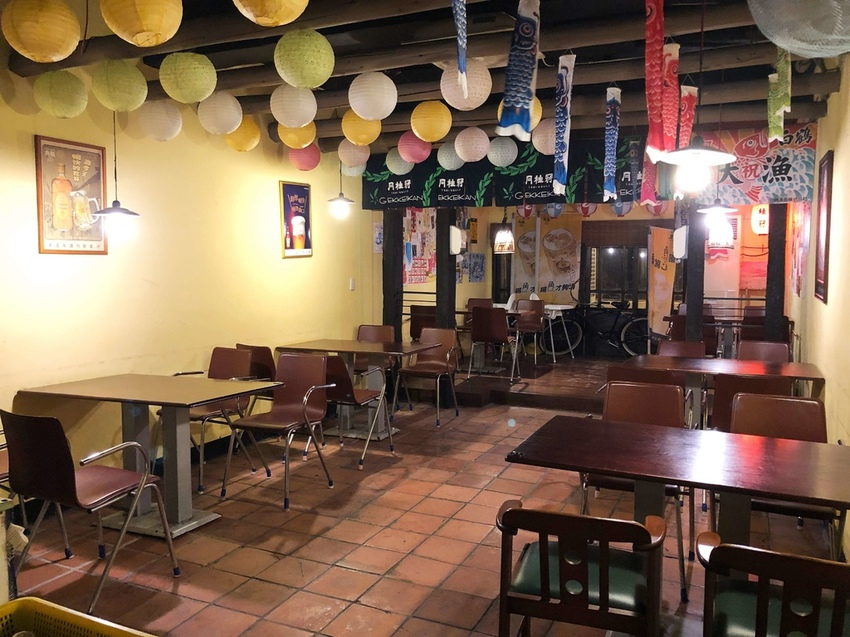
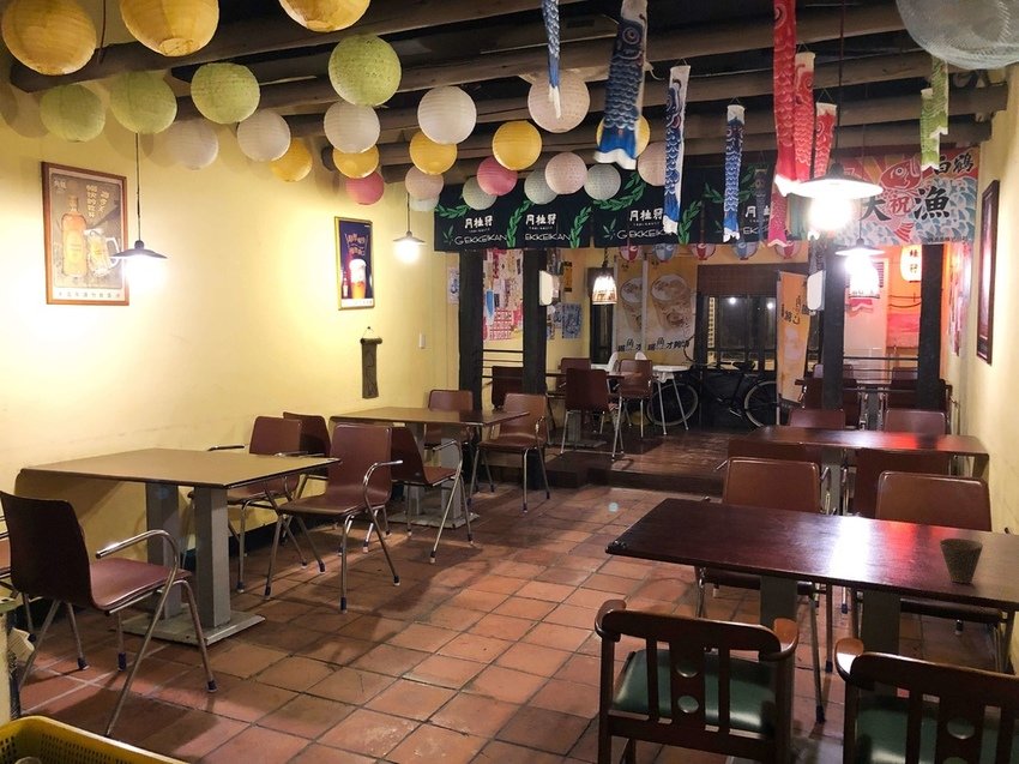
+ wall scroll [358,325,384,401]
+ cup [939,537,984,584]
